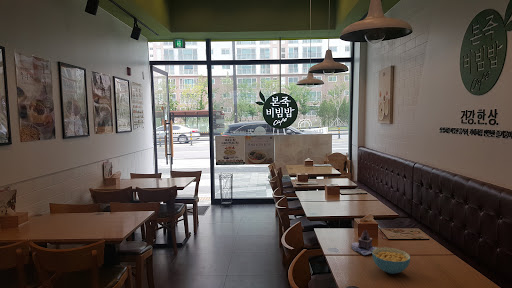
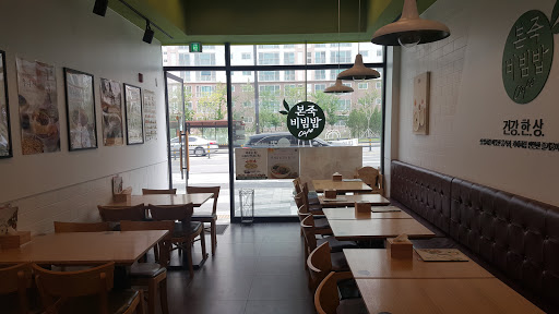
- cereal bowl [371,246,411,275]
- teapot [350,229,378,256]
